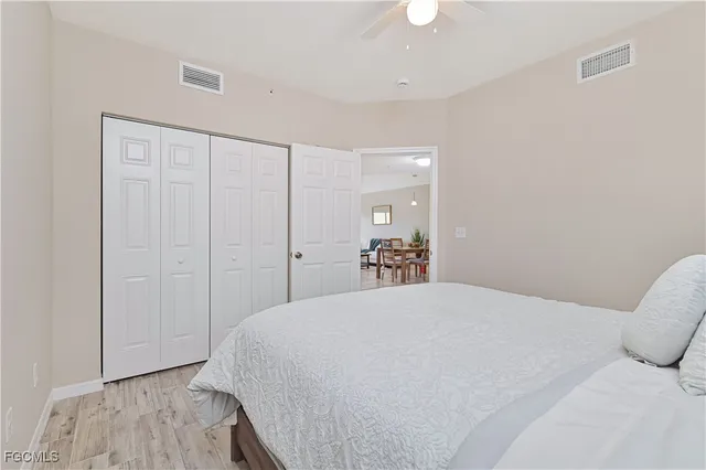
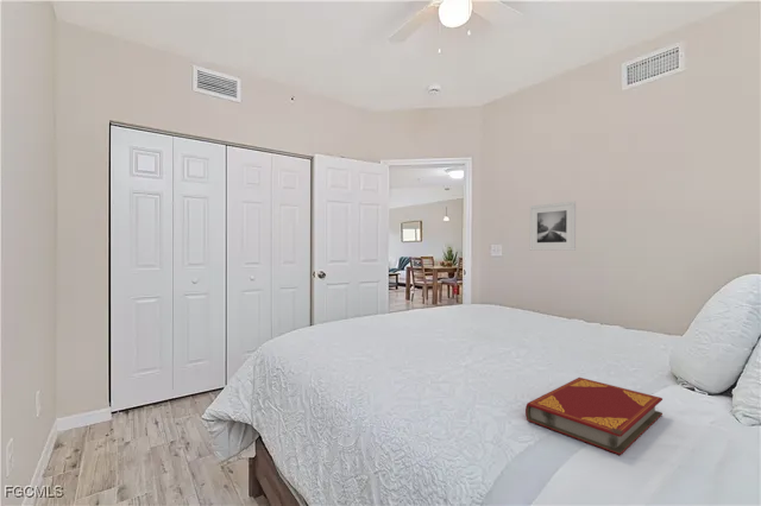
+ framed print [529,201,577,252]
+ hardback book [524,377,663,456]
